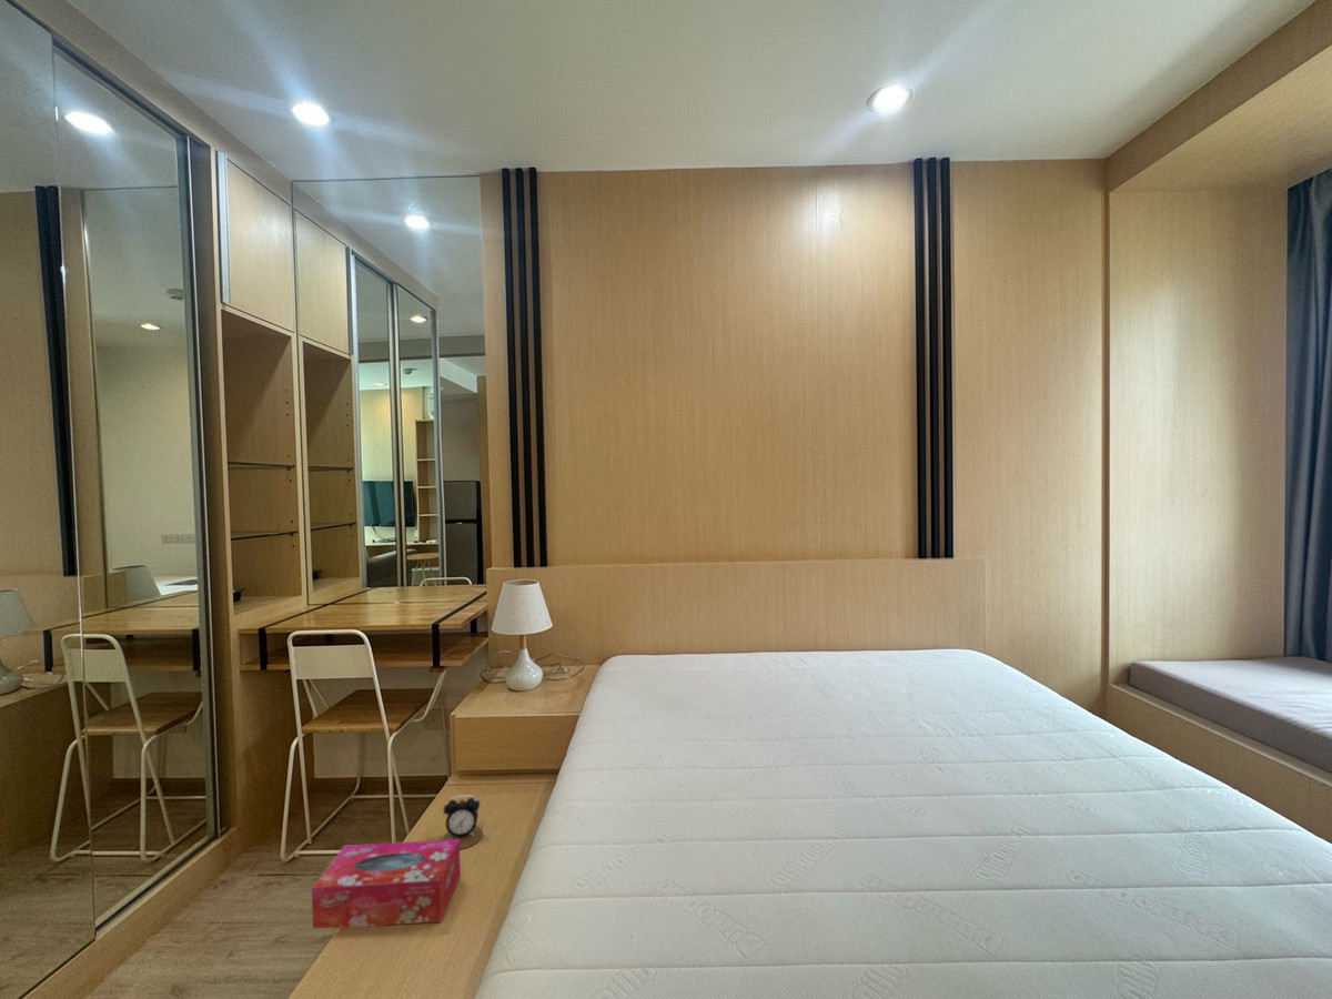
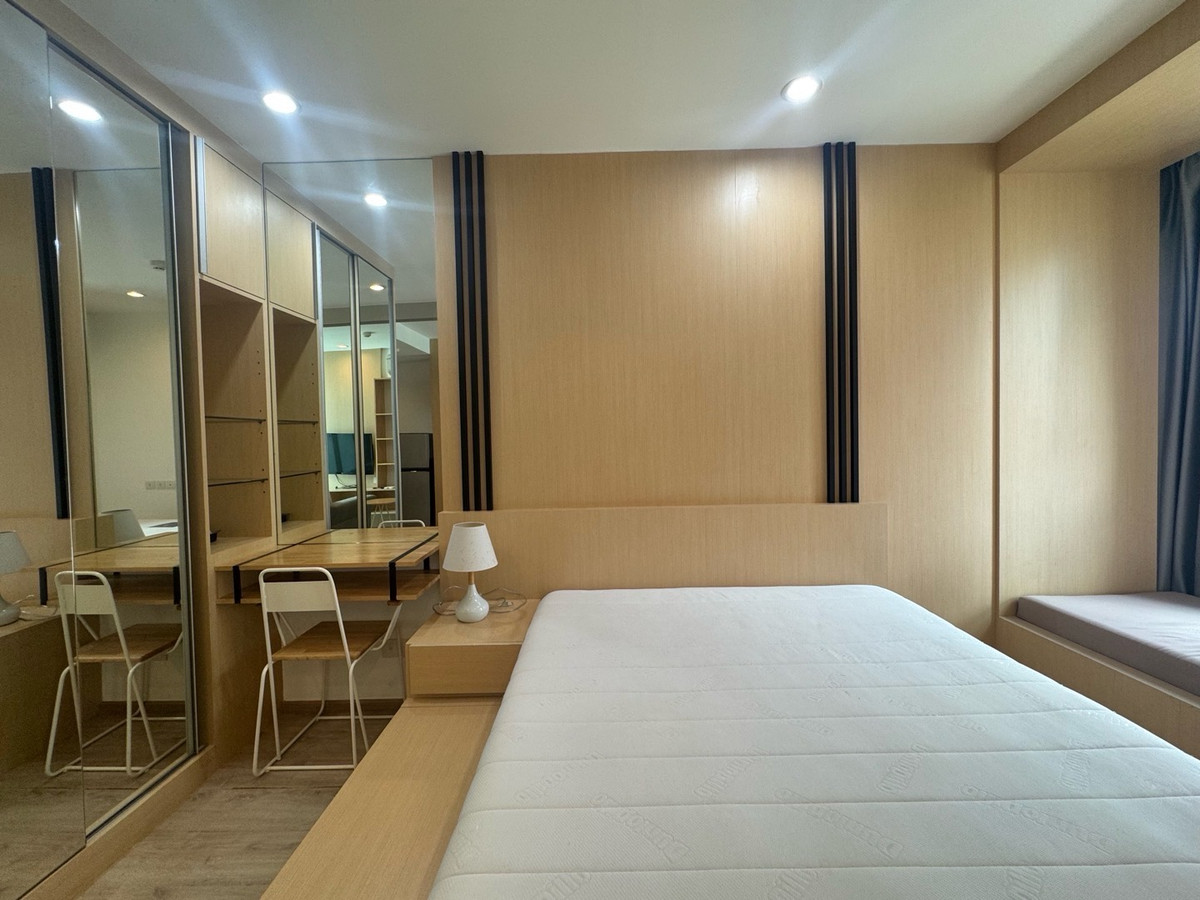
- alarm clock [441,794,484,850]
- tissue box [311,839,462,929]
